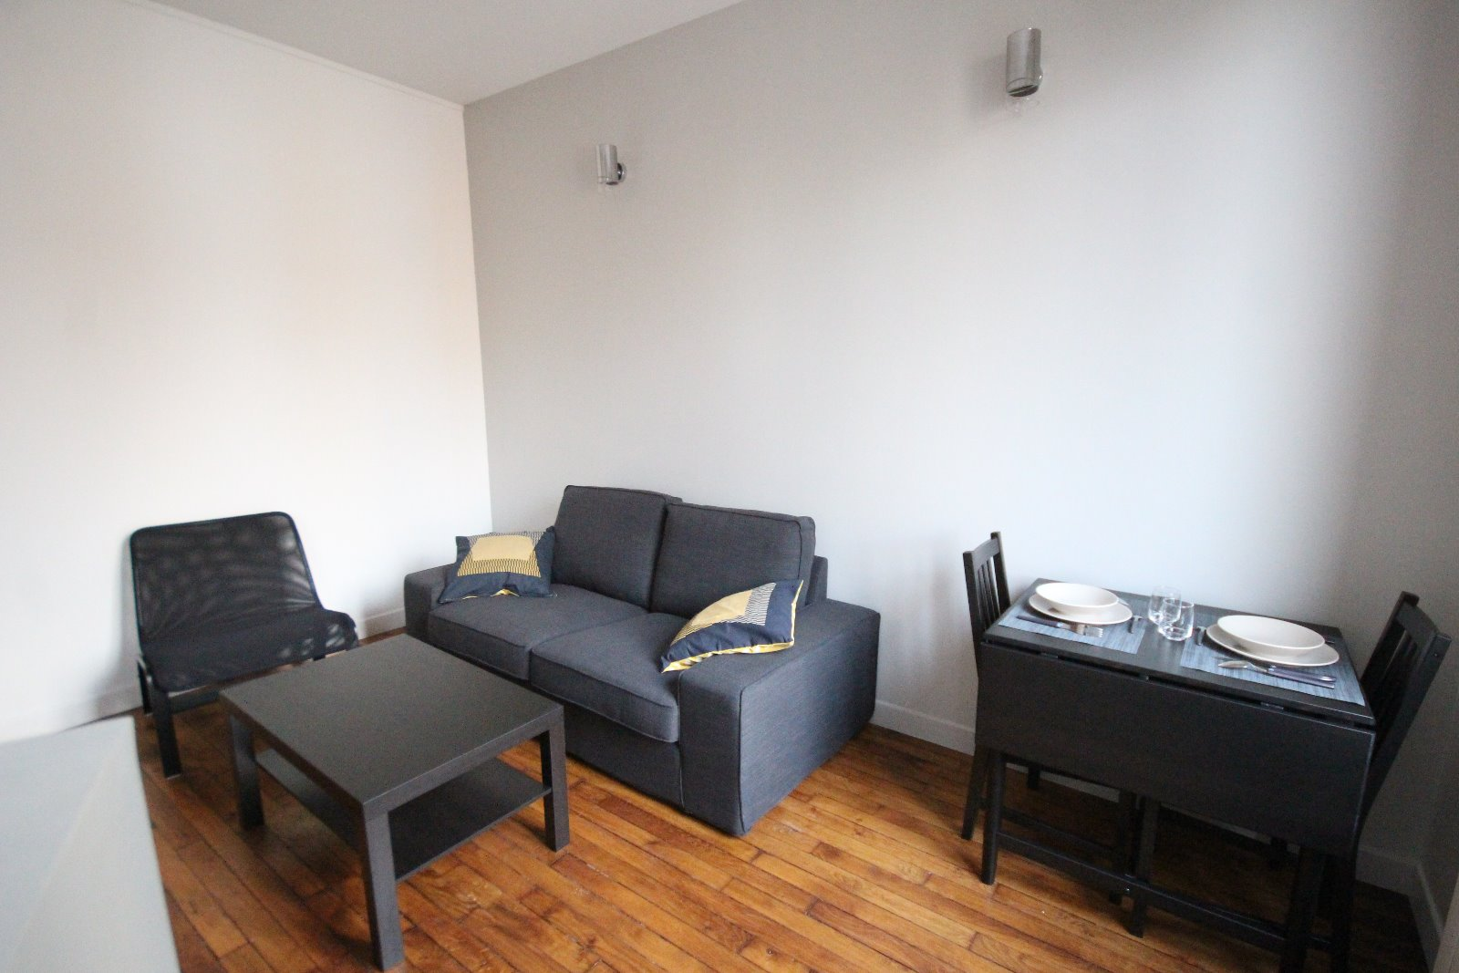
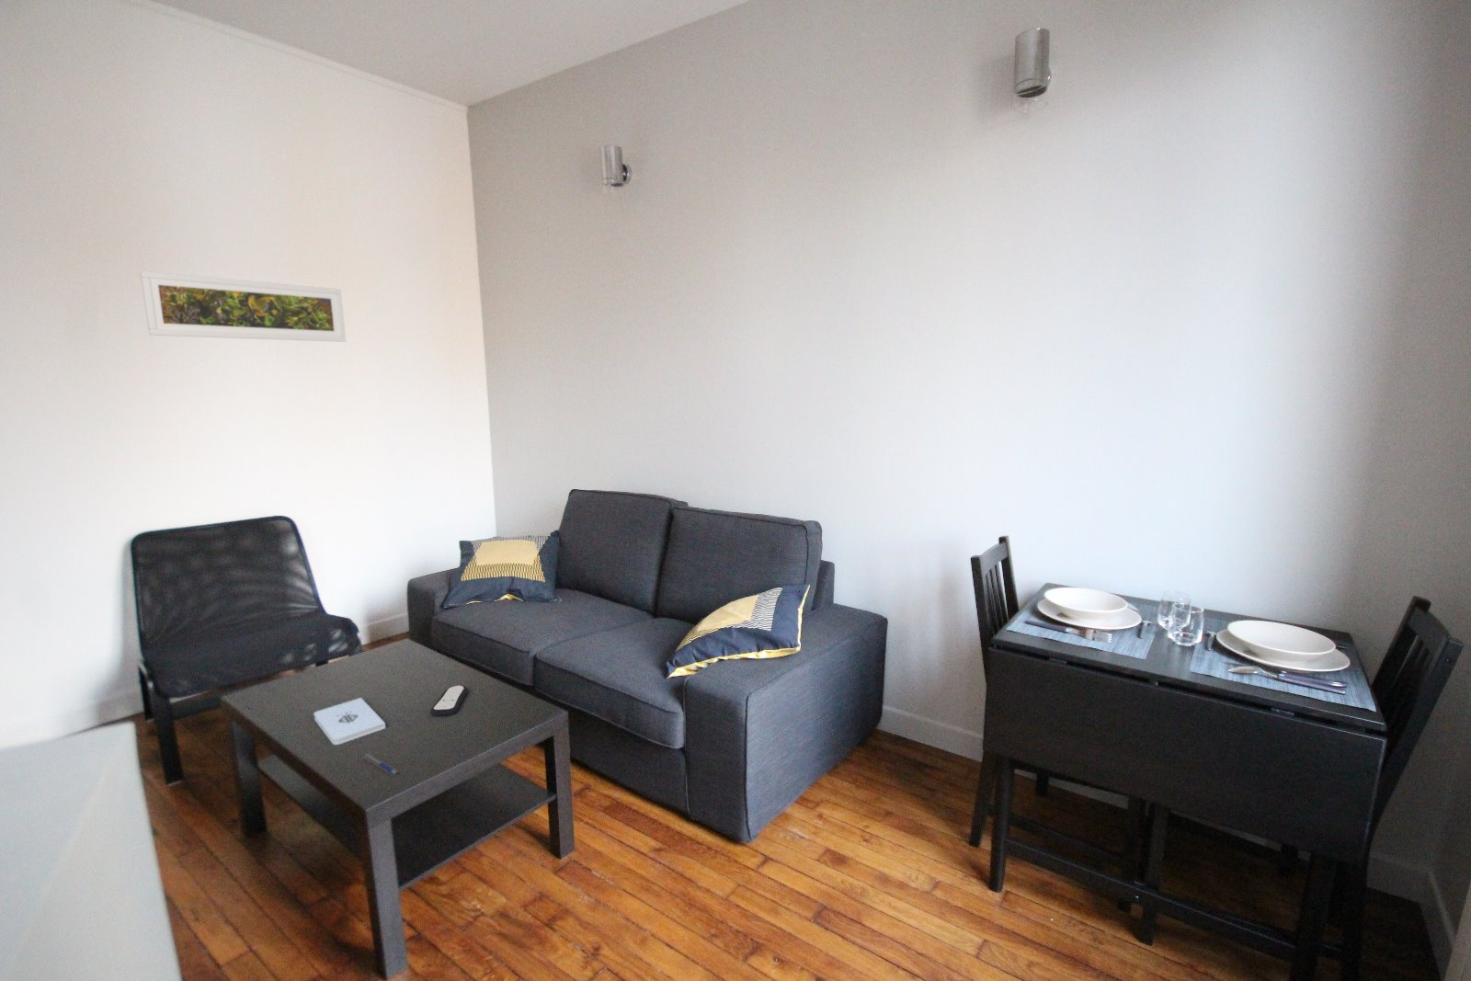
+ remote control [429,684,468,717]
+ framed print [139,270,347,343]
+ pen [363,753,401,776]
+ notepad [313,697,386,746]
